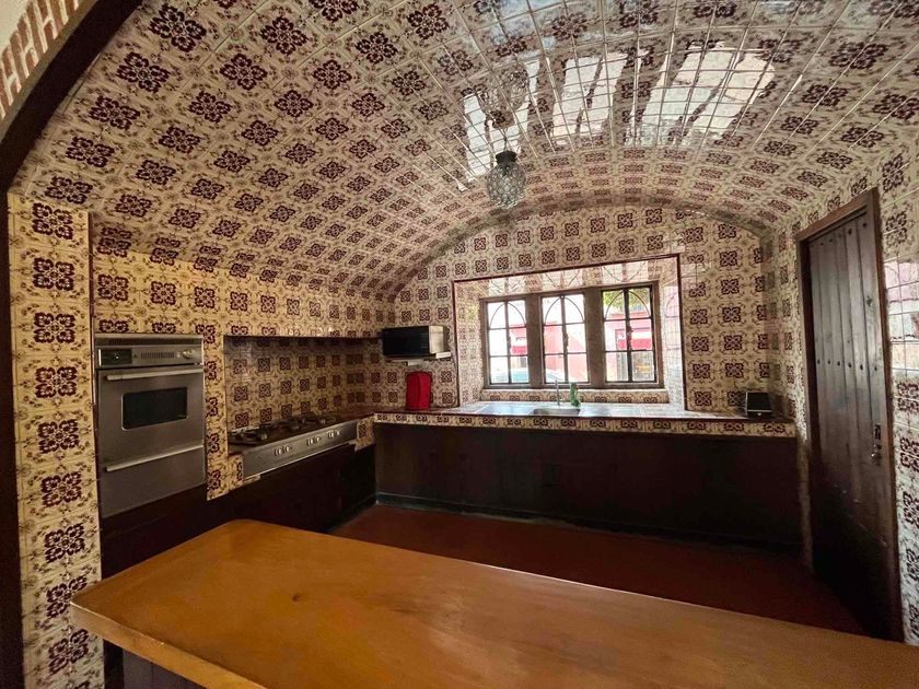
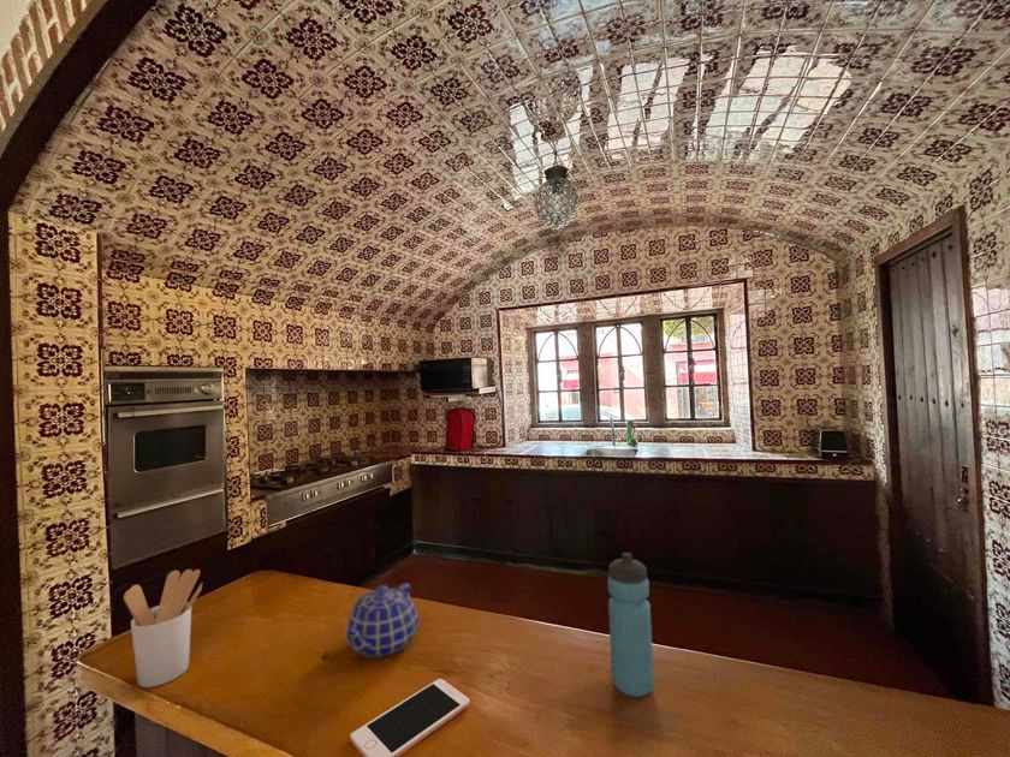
+ water bottle [606,552,655,698]
+ teapot [343,583,420,658]
+ utensil holder [123,568,203,689]
+ cell phone [349,678,471,757]
